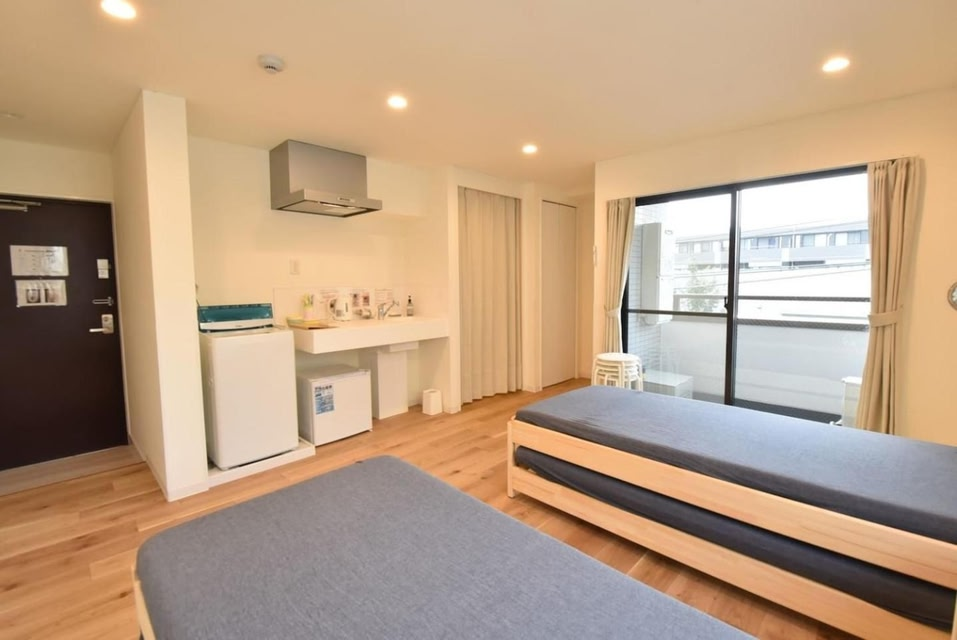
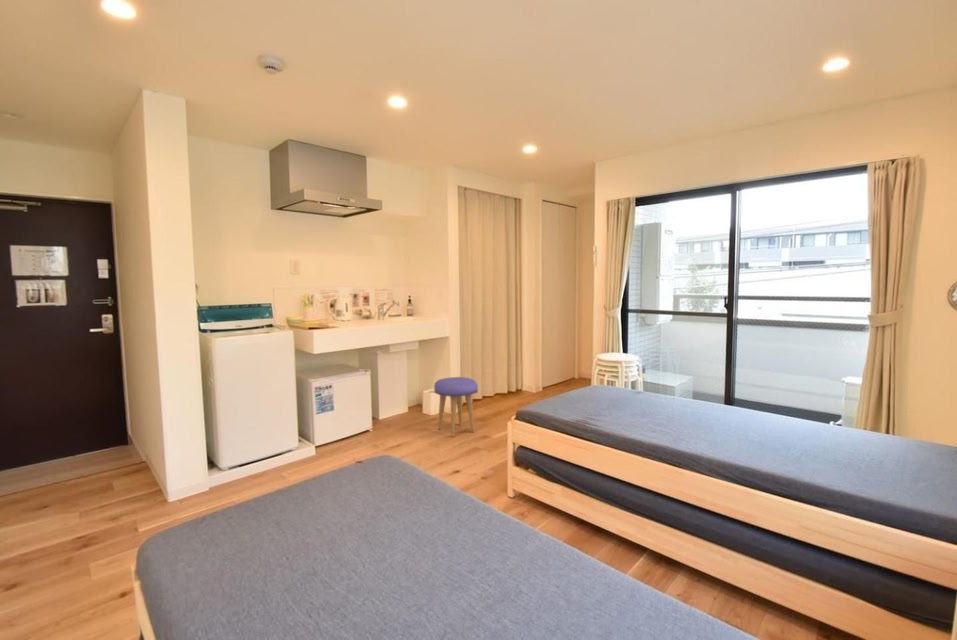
+ stool [433,376,479,438]
